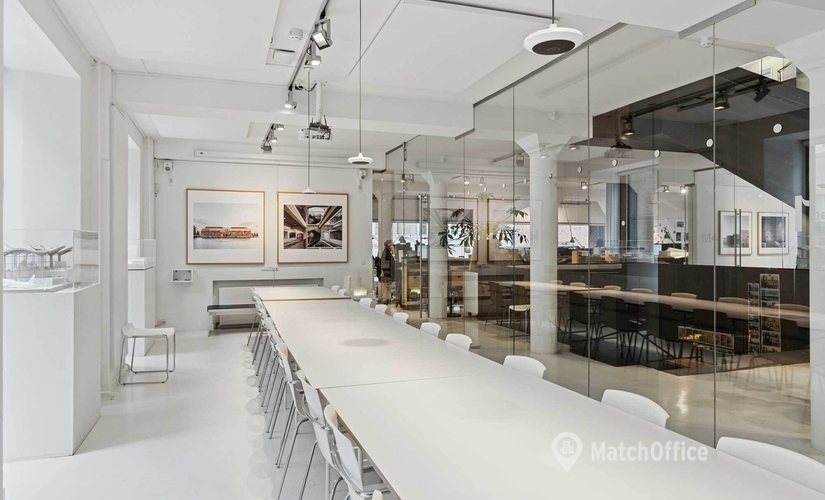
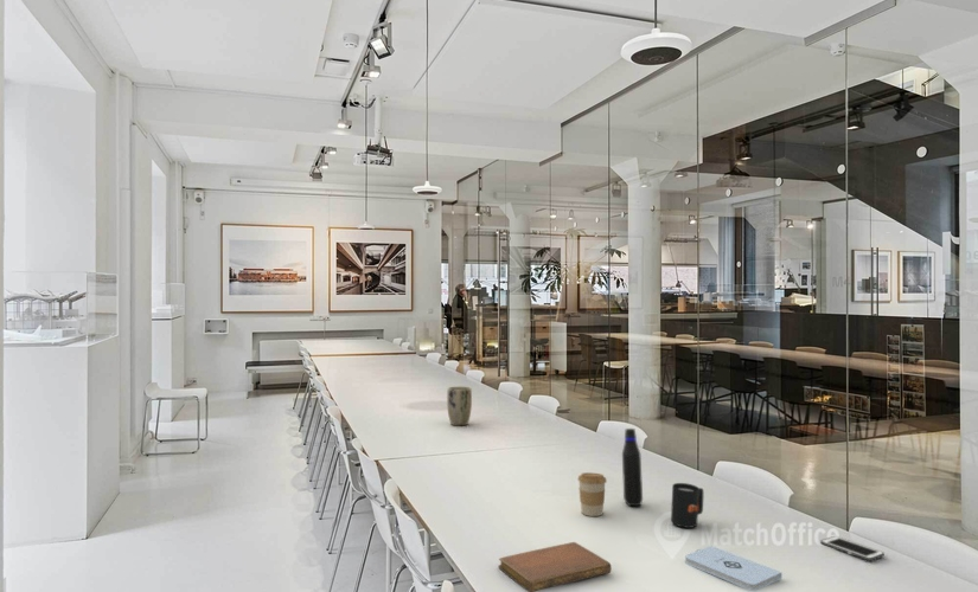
+ coffee cup [577,471,608,517]
+ water bottle [621,427,644,508]
+ notebook [497,541,613,592]
+ notepad [684,545,782,592]
+ cell phone [819,535,886,562]
+ mug [670,482,704,529]
+ plant pot [446,386,473,426]
